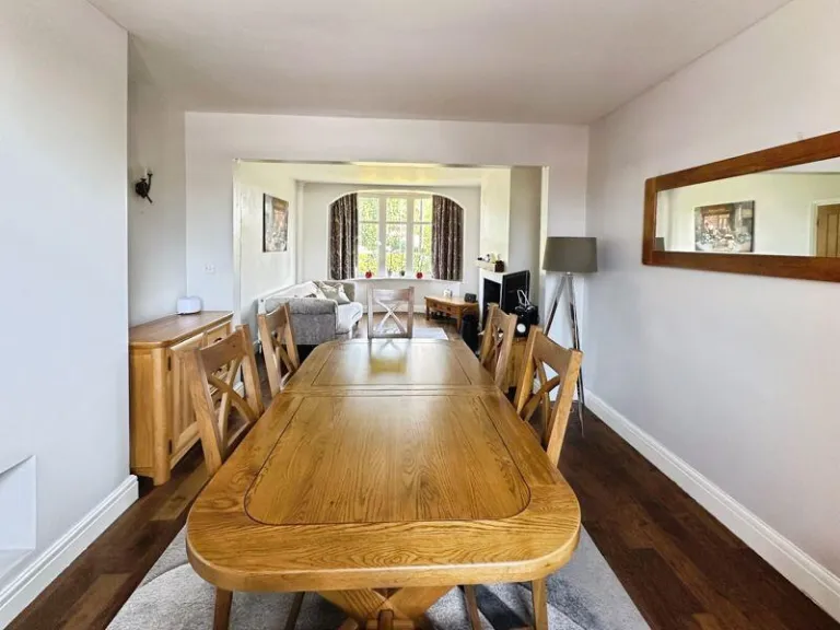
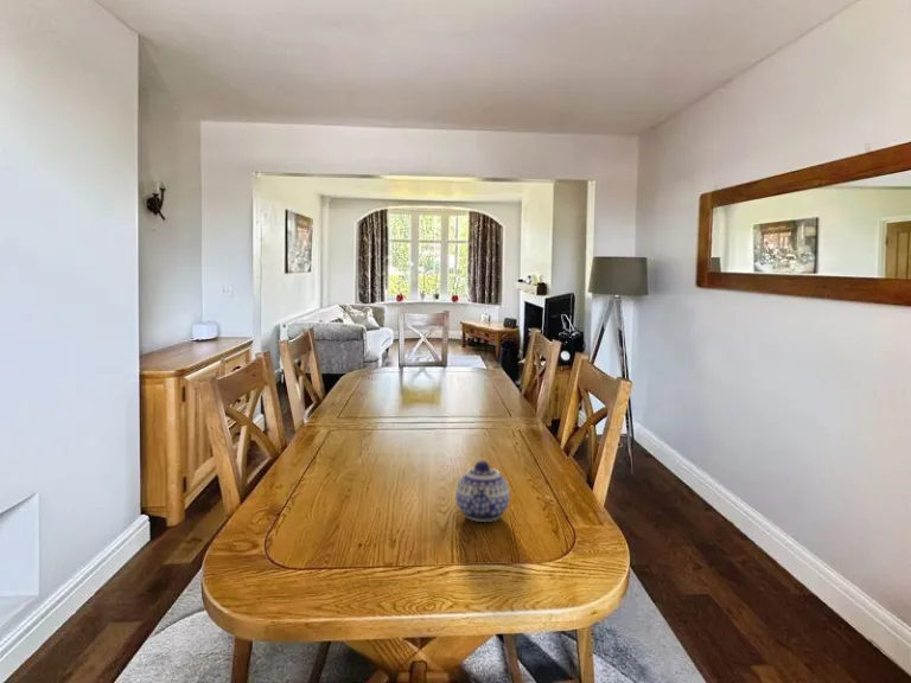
+ teapot [454,460,511,523]
